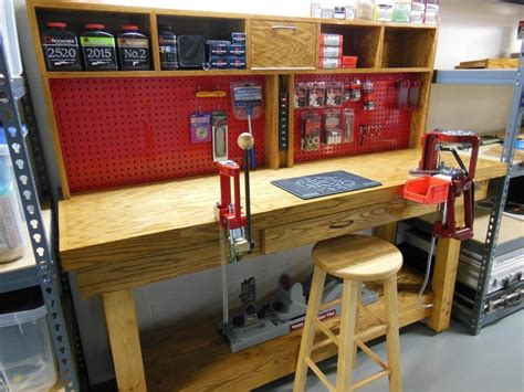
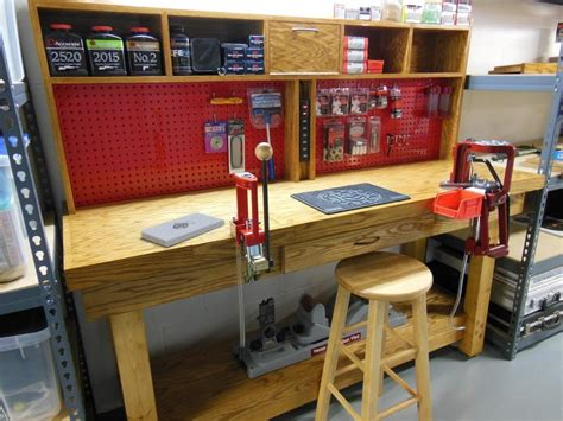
+ notepad [139,211,226,248]
